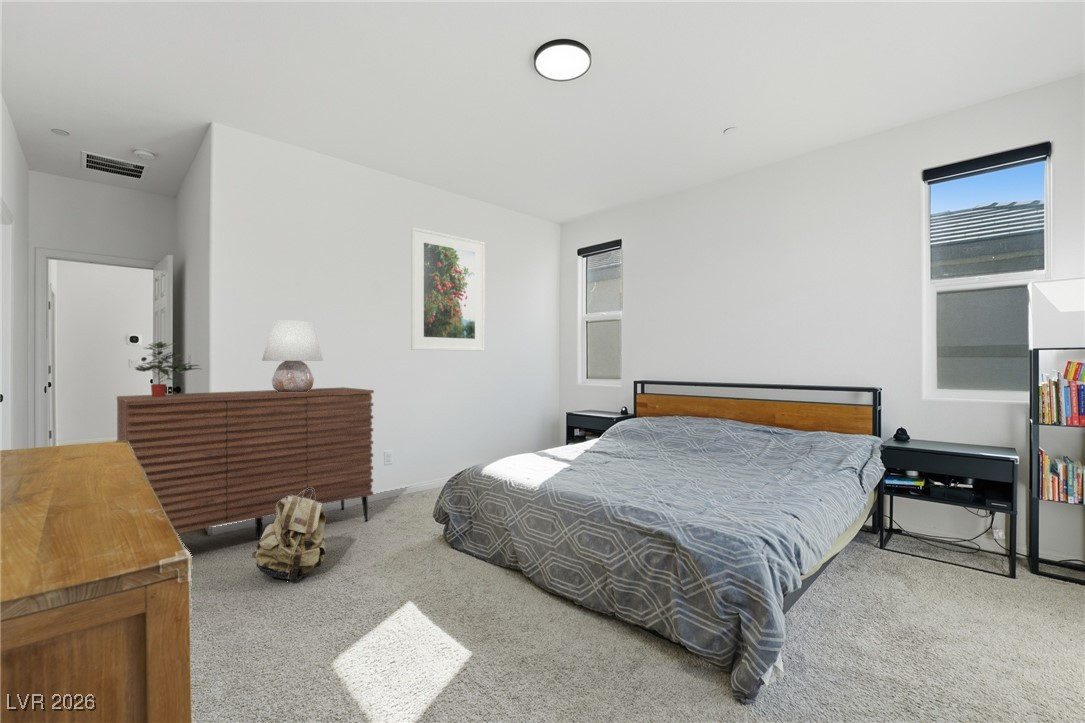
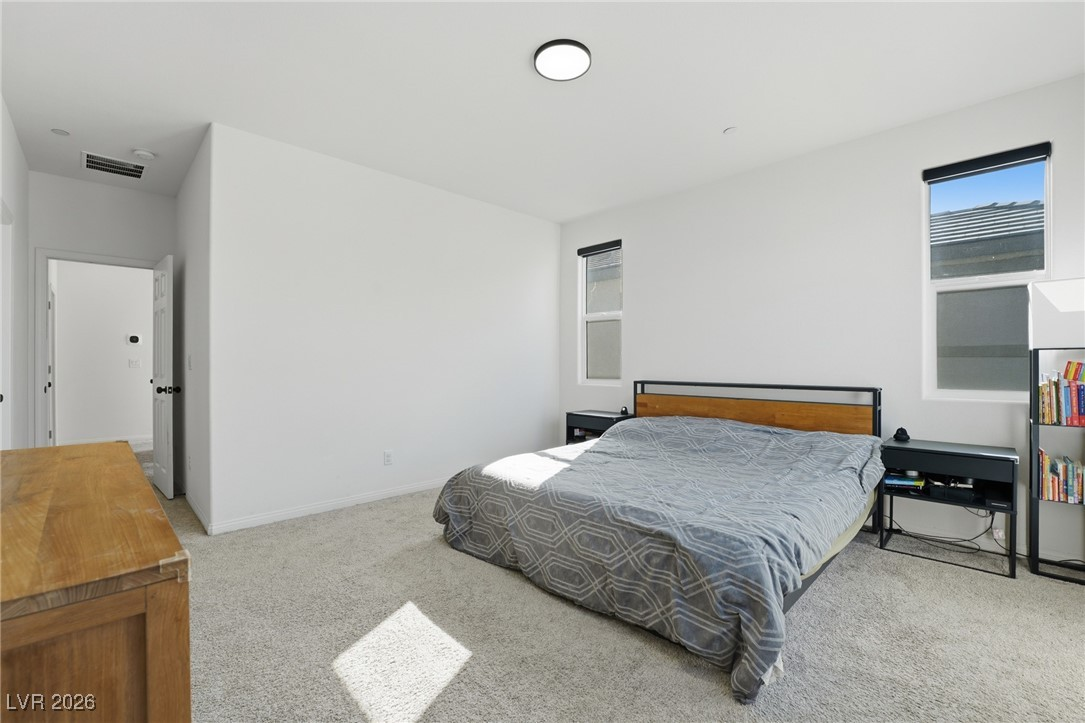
- table lamp [261,320,324,392]
- sideboard [116,386,375,540]
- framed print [410,226,486,352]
- backpack [251,488,327,583]
- potted plant [134,341,202,397]
